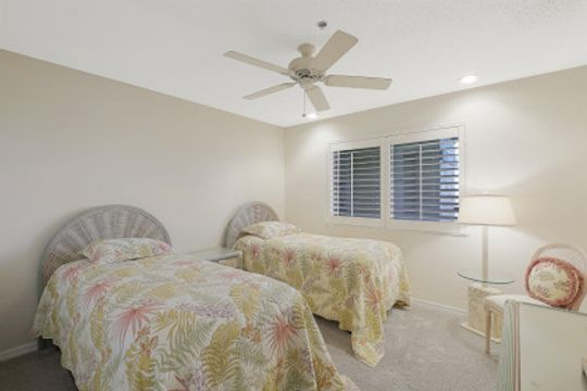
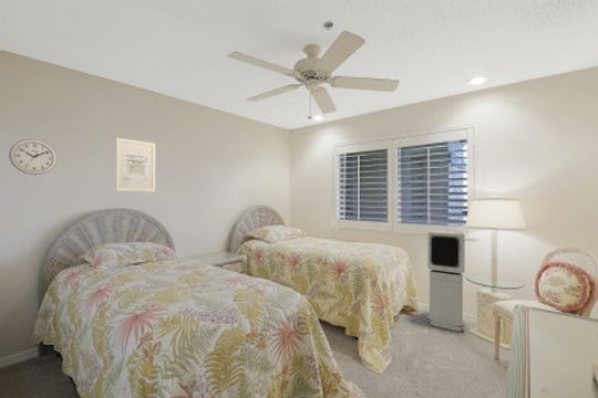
+ wall clock [8,138,58,176]
+ air purifier [426,229,466,333]
+ wall art [115,137,156,192]
